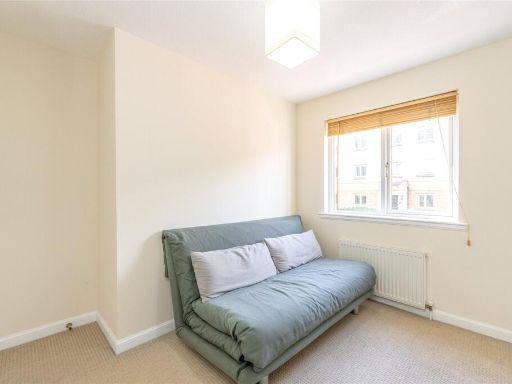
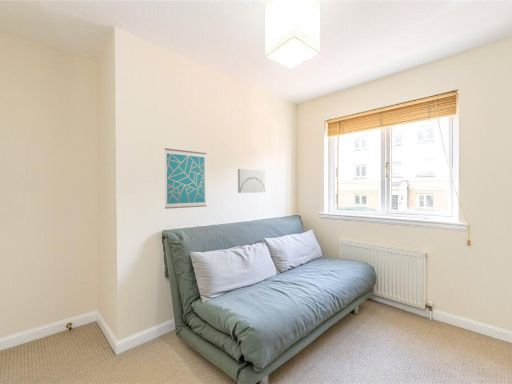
+ wall art [237,168,266,194]
+ wall art [164,147,208,210]
